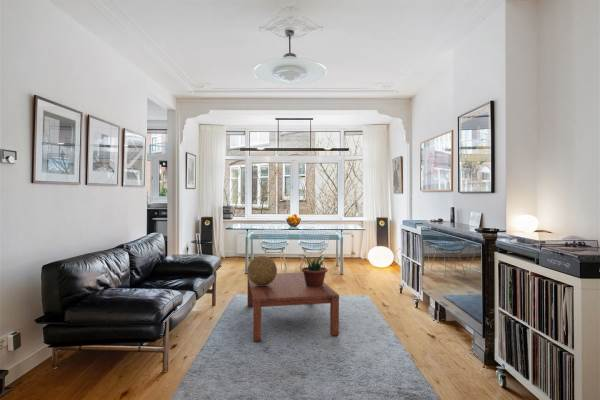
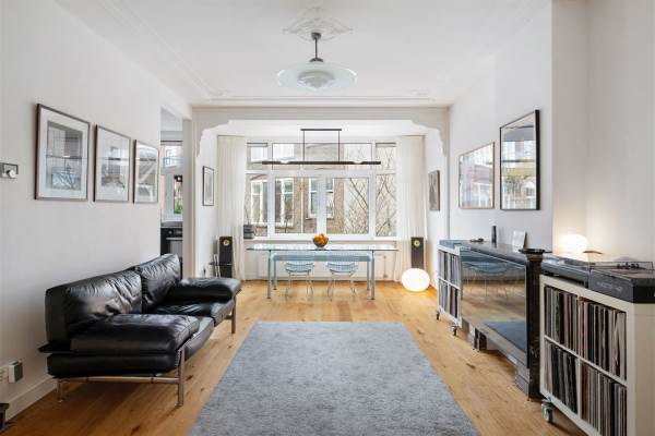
- decorative sphere [246,255,278,286]
- potted plant [298,254,331,288]
- coffee table [246,271,340,342]
